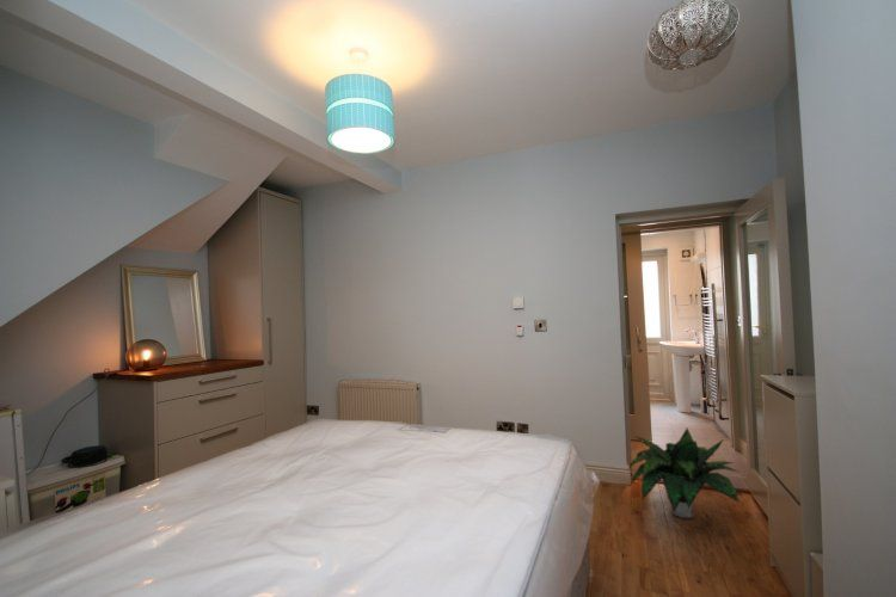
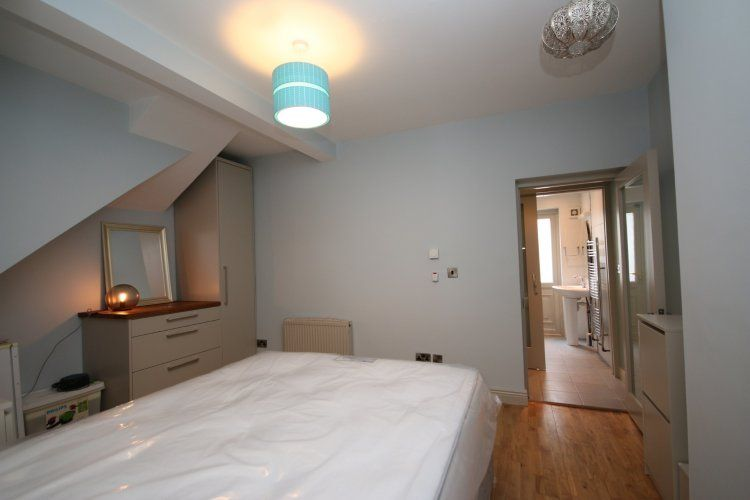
- potted plant [627,427,739,519]
